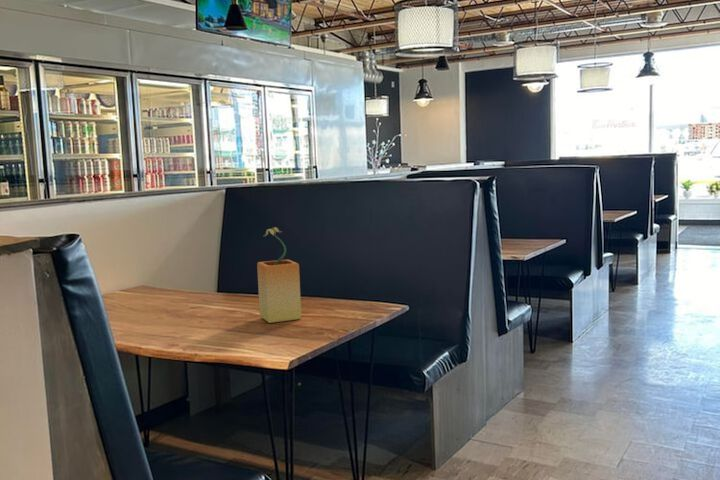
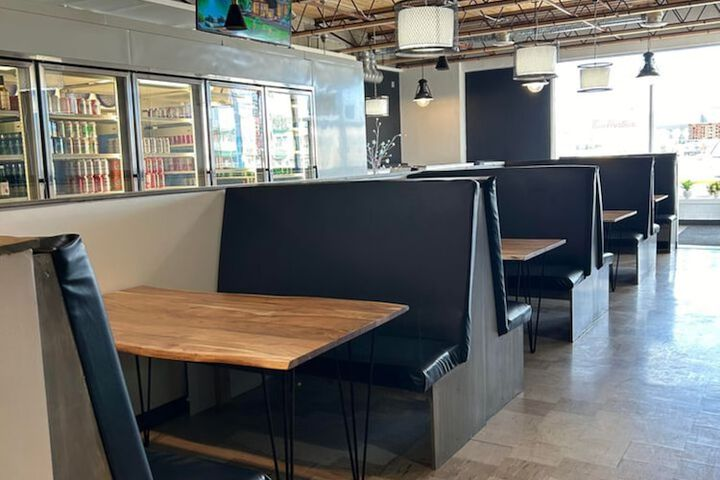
- potted plant [256,226,302,324]
